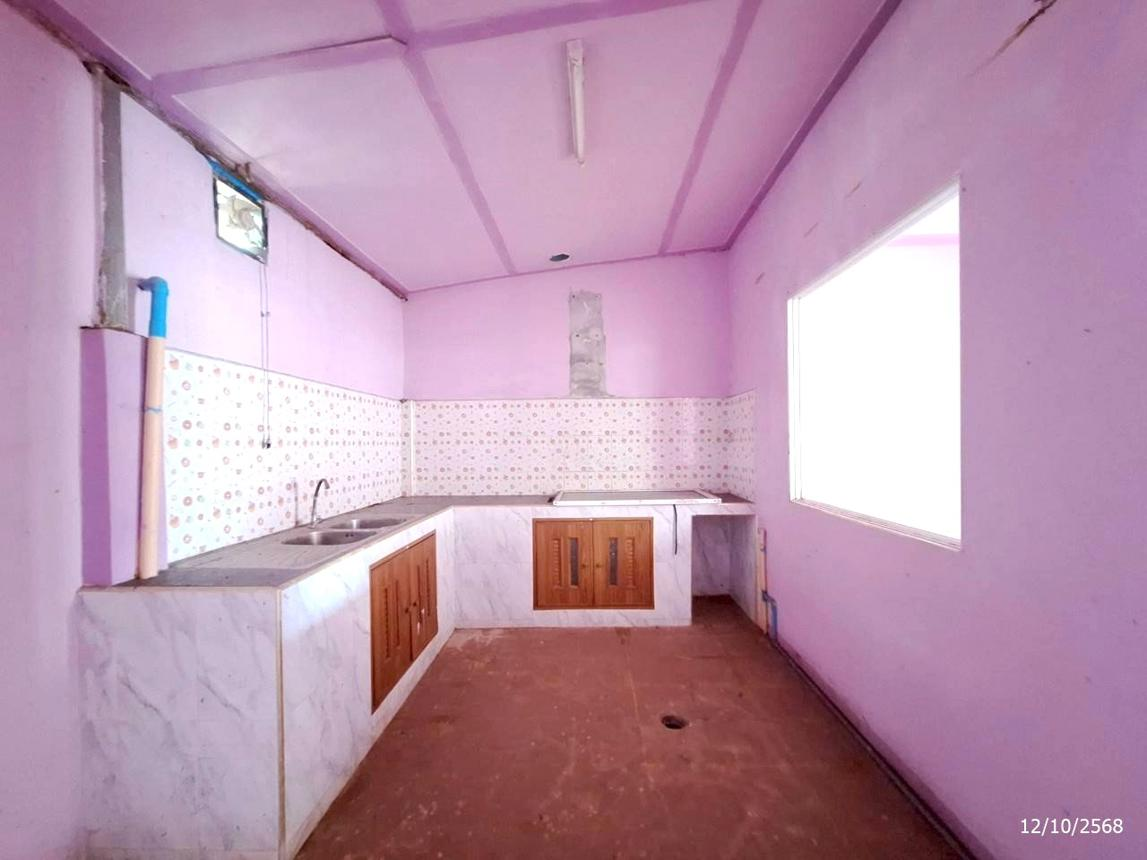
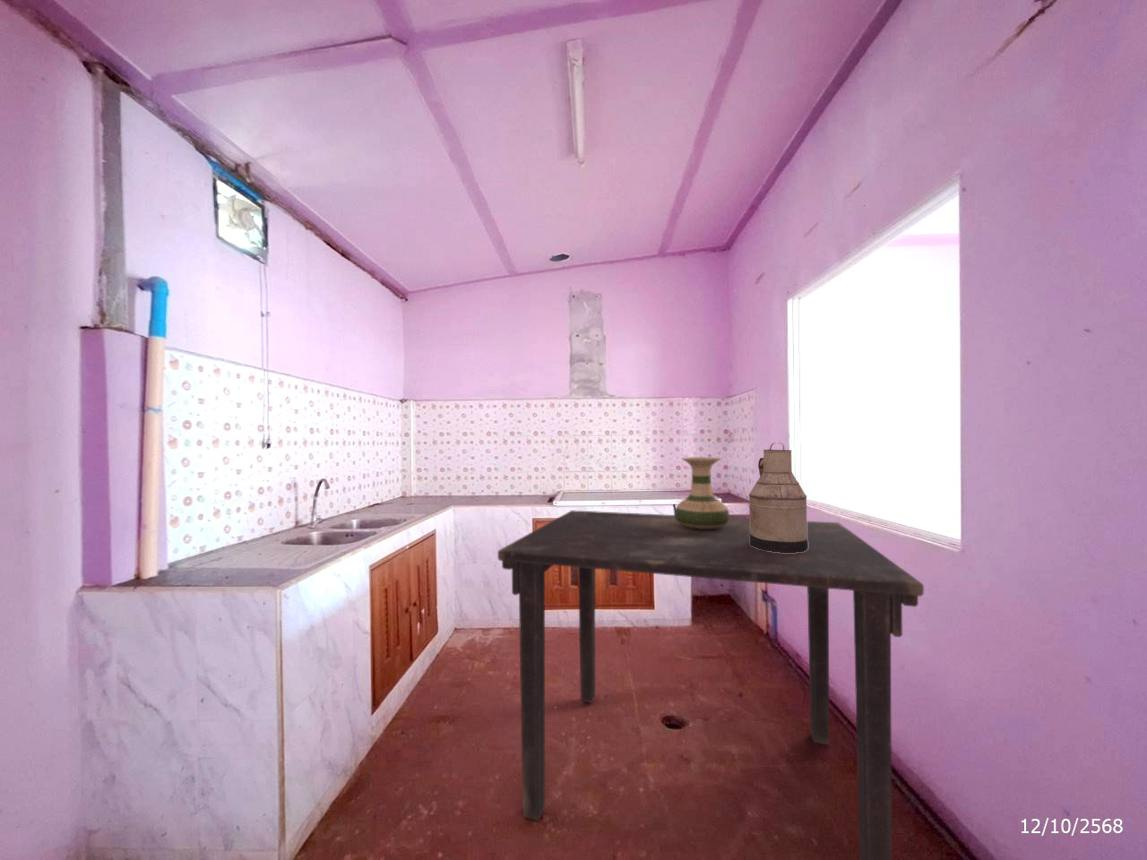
+ vase [674,456,730,529]
+ dining table [497,509,925,860]
+ milk can [748,442,808,553]
